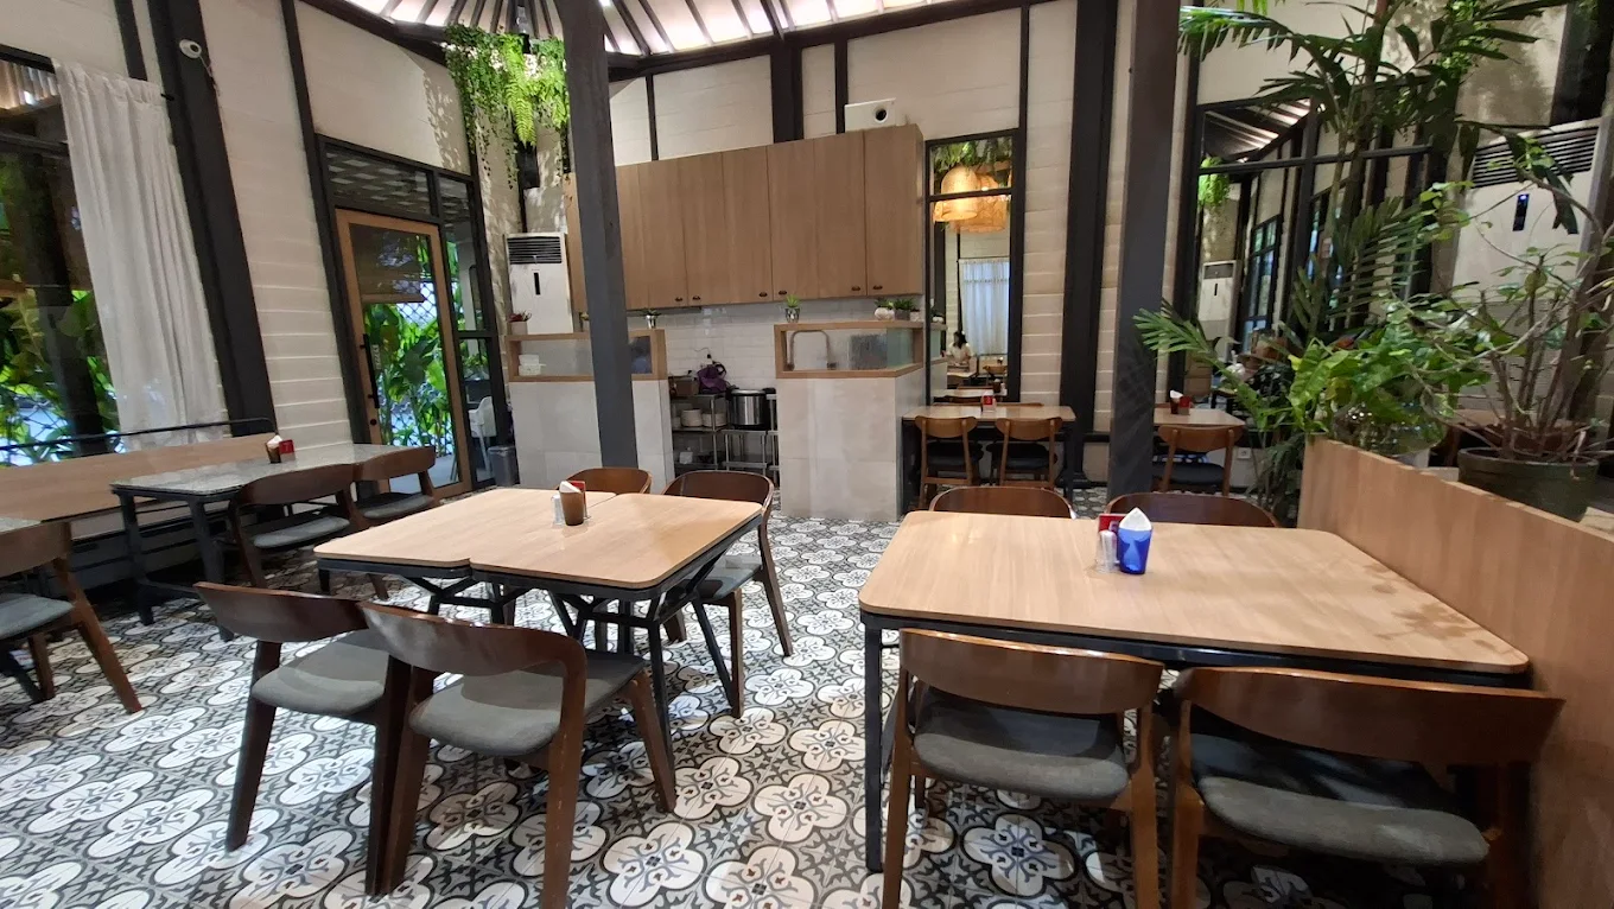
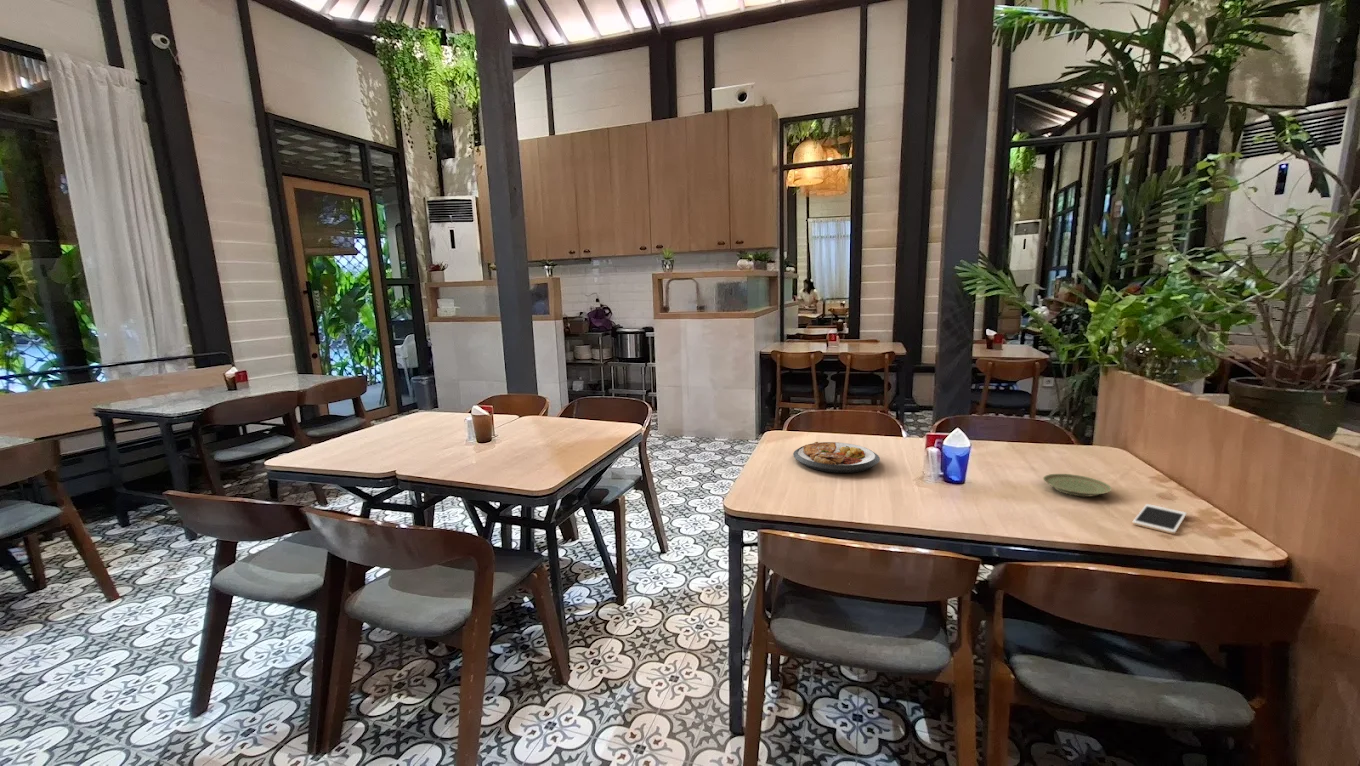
+ plate [1042,473,1113,498]
+ cell phone [1131,503,1188,535]
+ plate [792,441,881,474]
